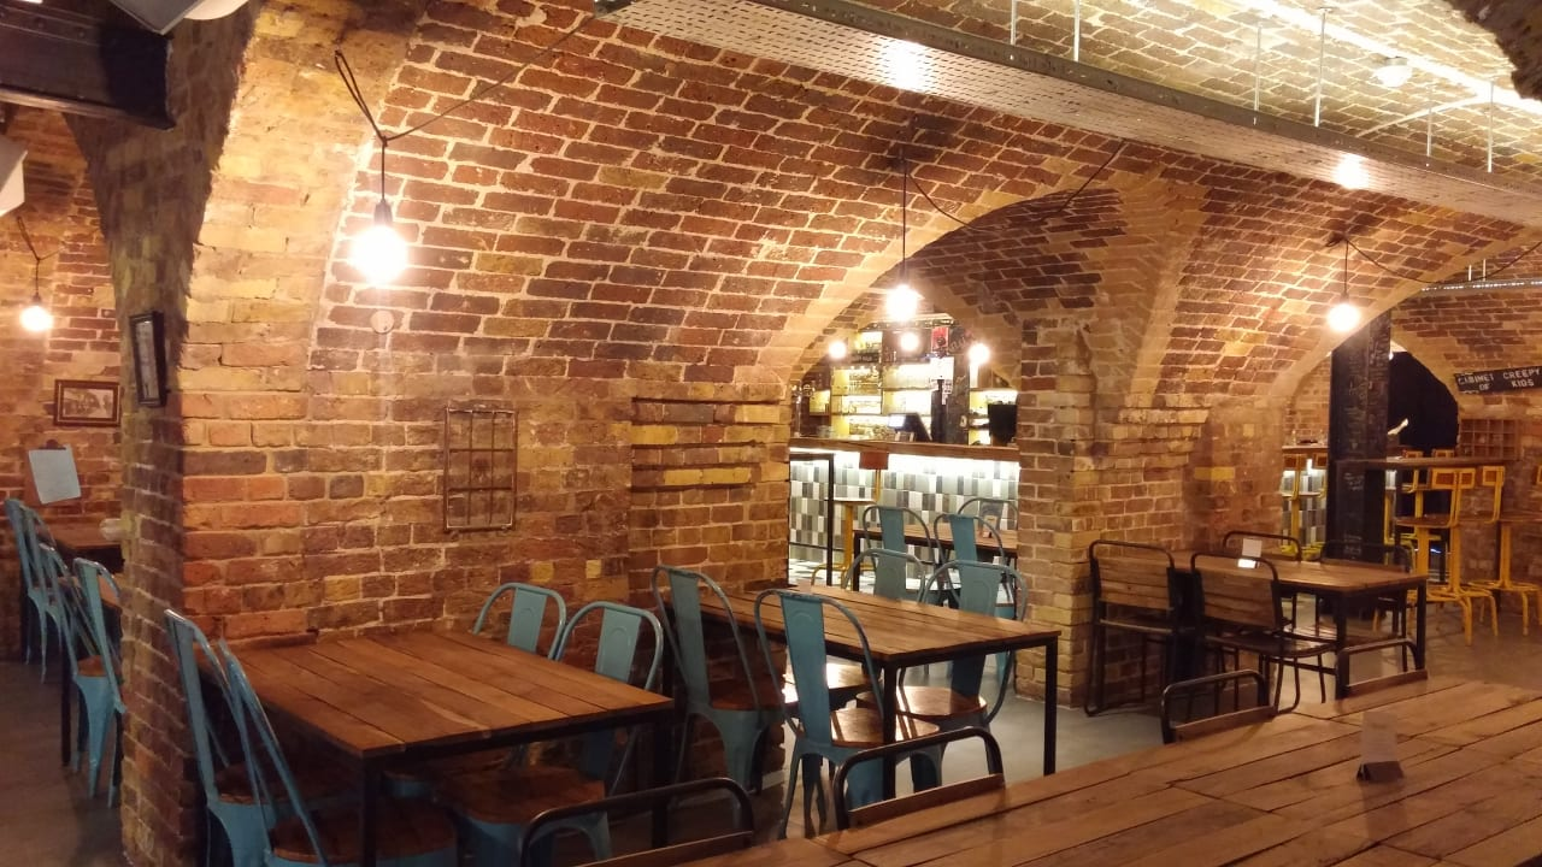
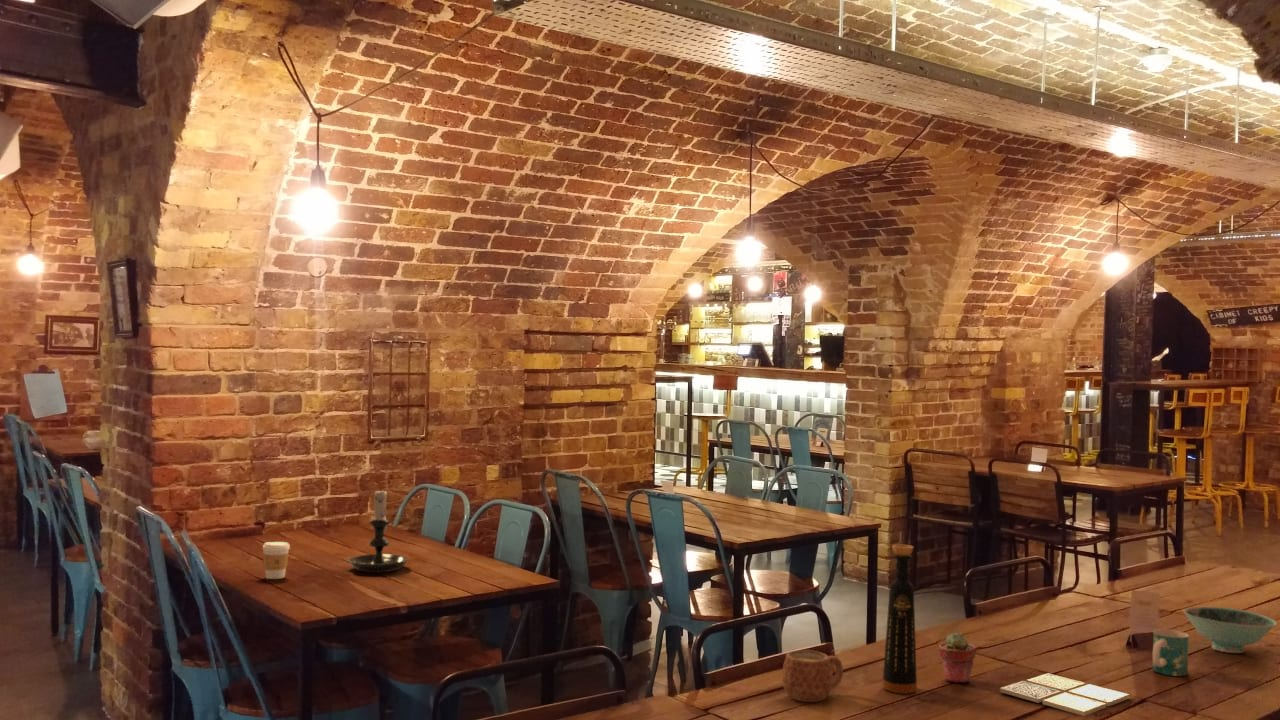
+ mug [1152,628,1190,677]
+ mug [781,649,844,703]
+ drink coaster [999,672,1131,717]
+ potted succulent [938,632,977,684]
+ bottle [882,543,918,694]
+ coffee cup [262,541,291,580]
+ candle holder [346,485,409,573]
+ bowl [1183,606,1277,654]
